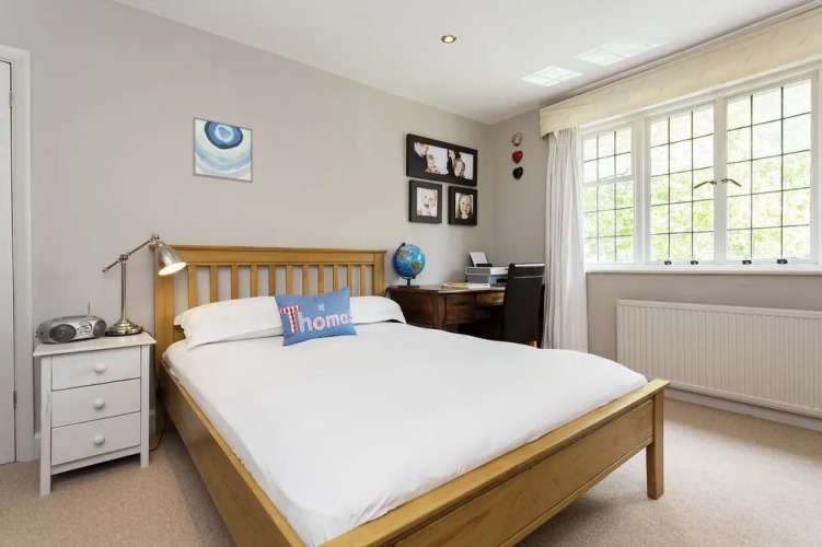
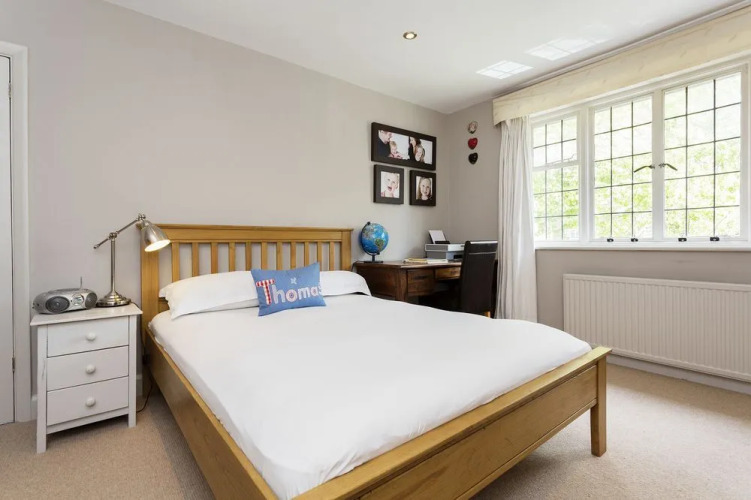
- wall art [192,116,254,184]
